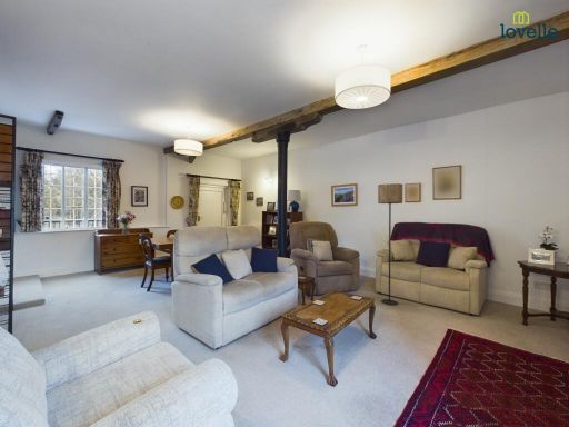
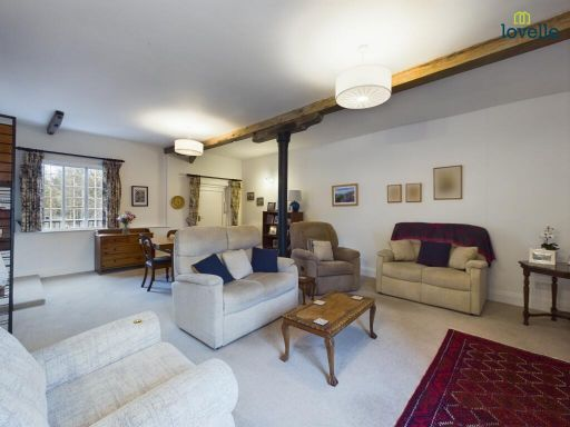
- floor lamp [377,182,403,306]
